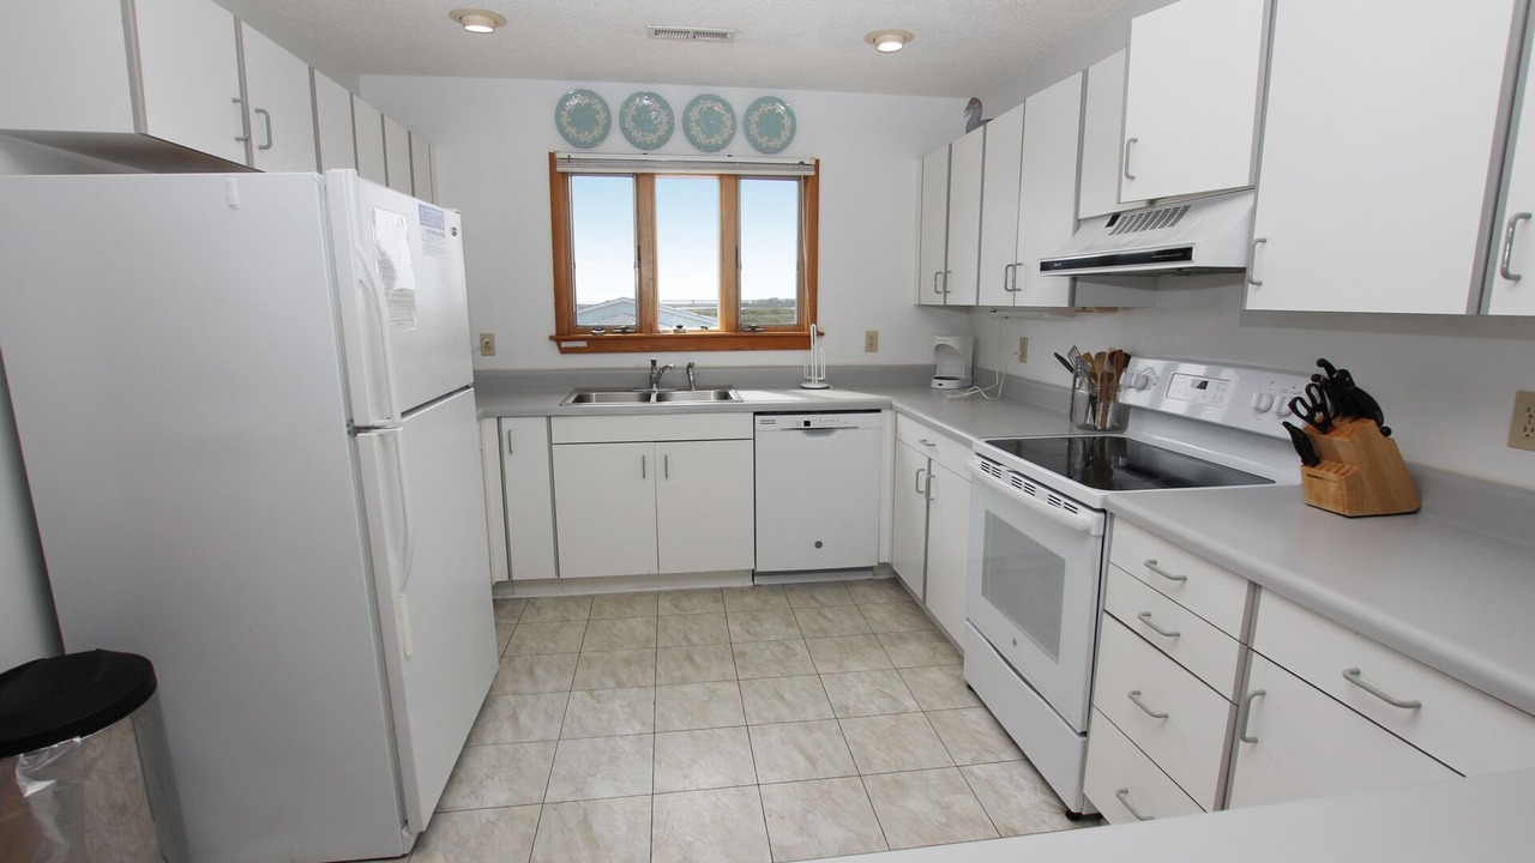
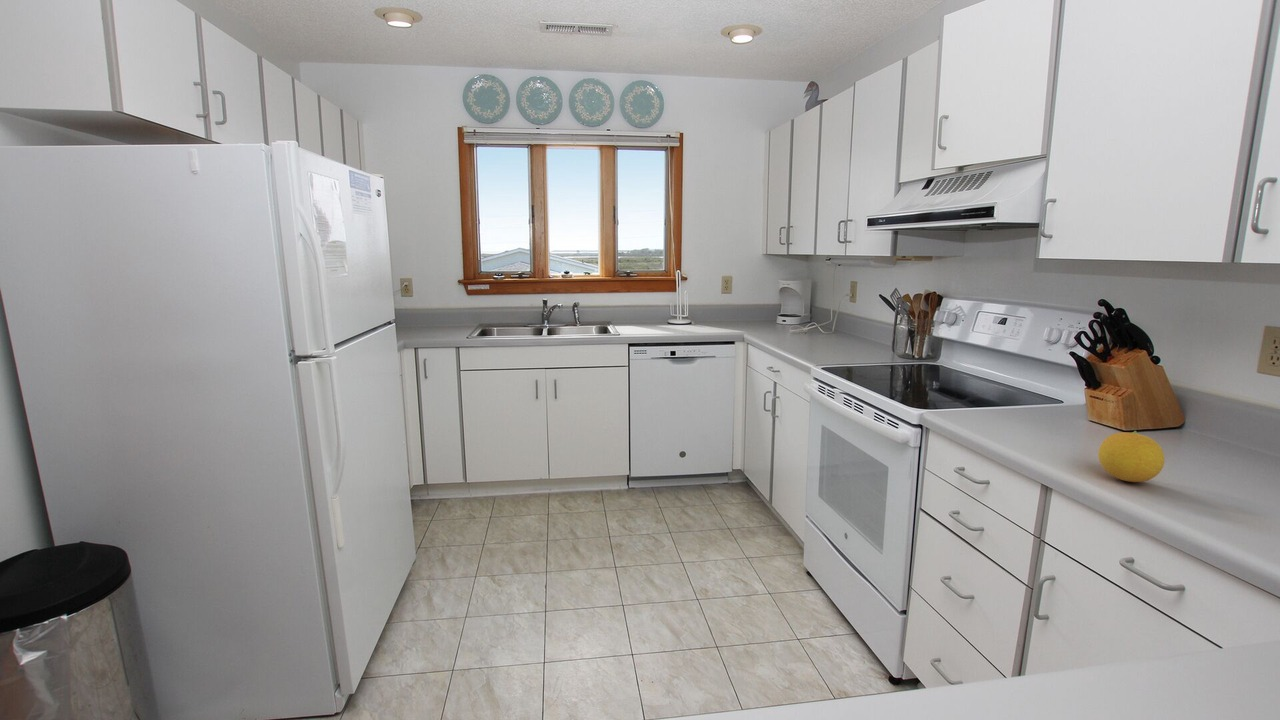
+ fruit [1097,430,1165,483]
